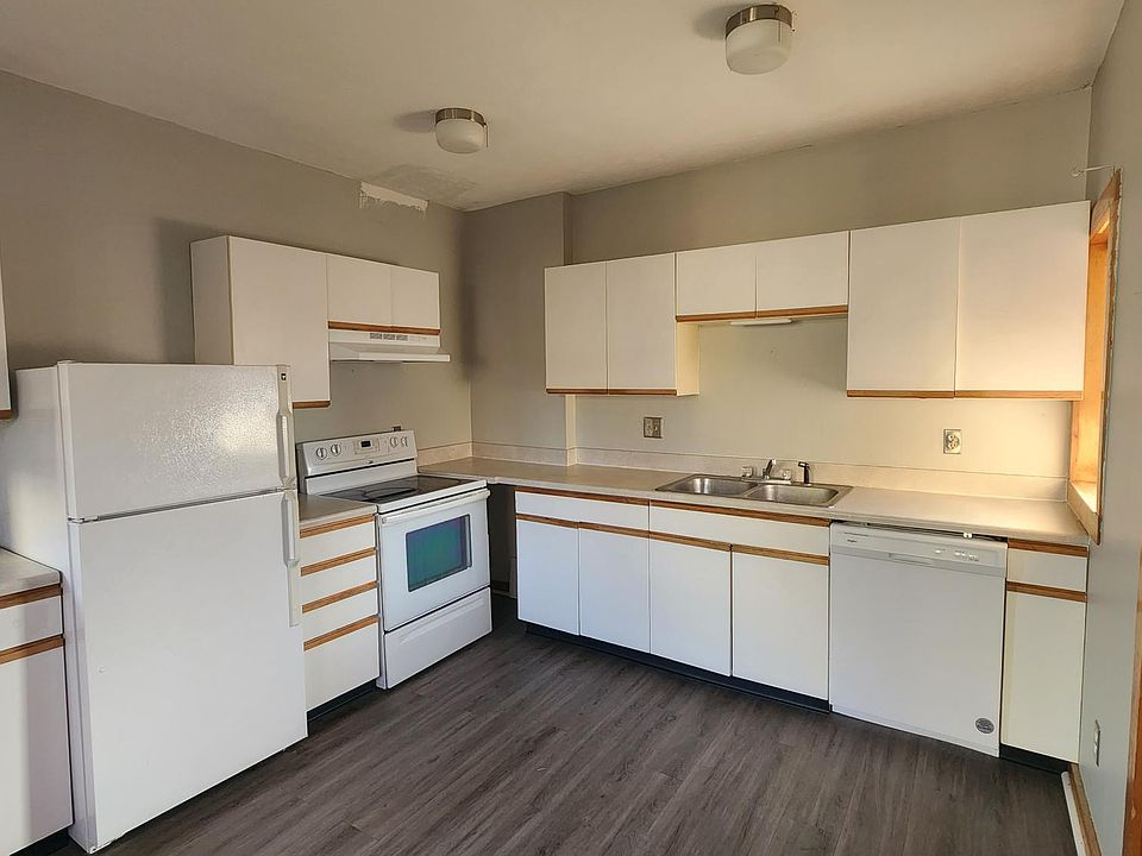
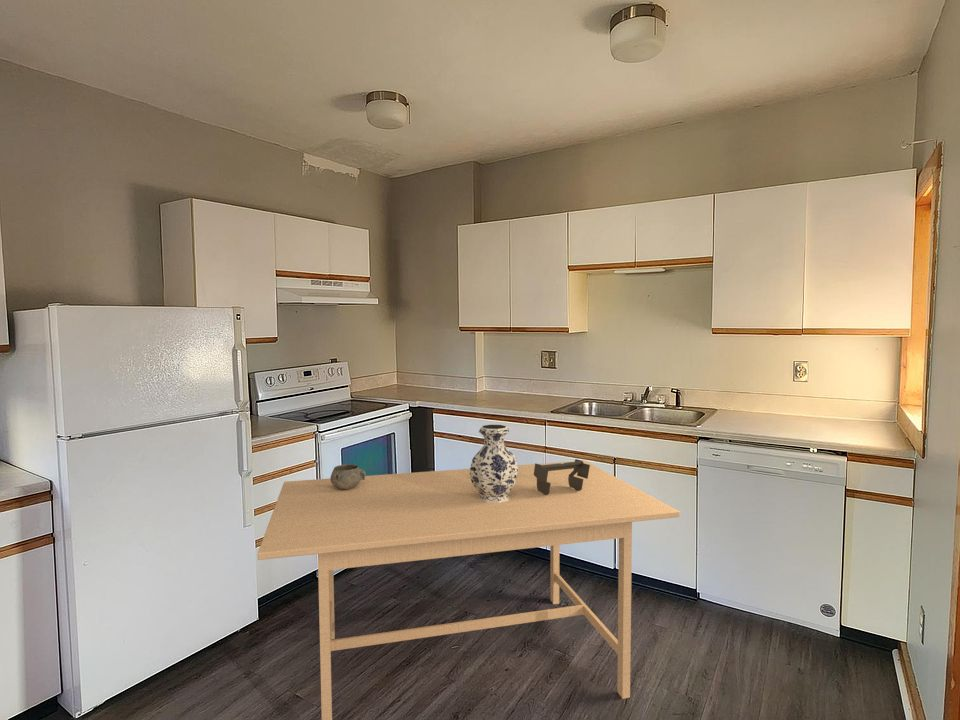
+ dining table [257,460,681,720]
+ decorative bowl [329,463,367,490]
+ vase [469,424,519,503]
+ napkin holder [534,458,590,495]
